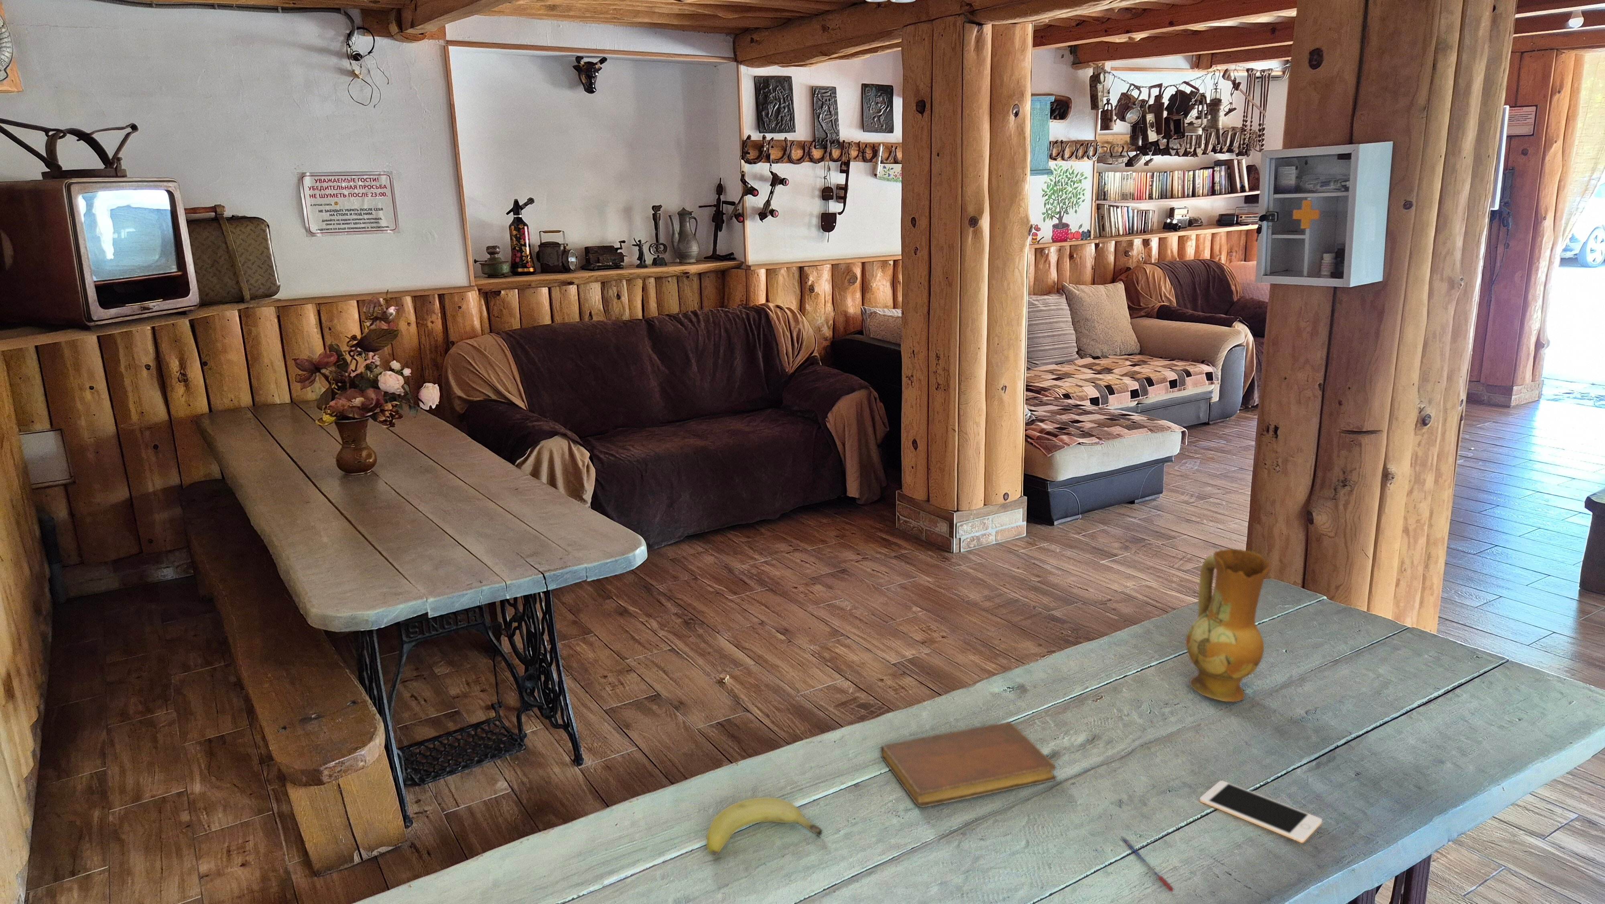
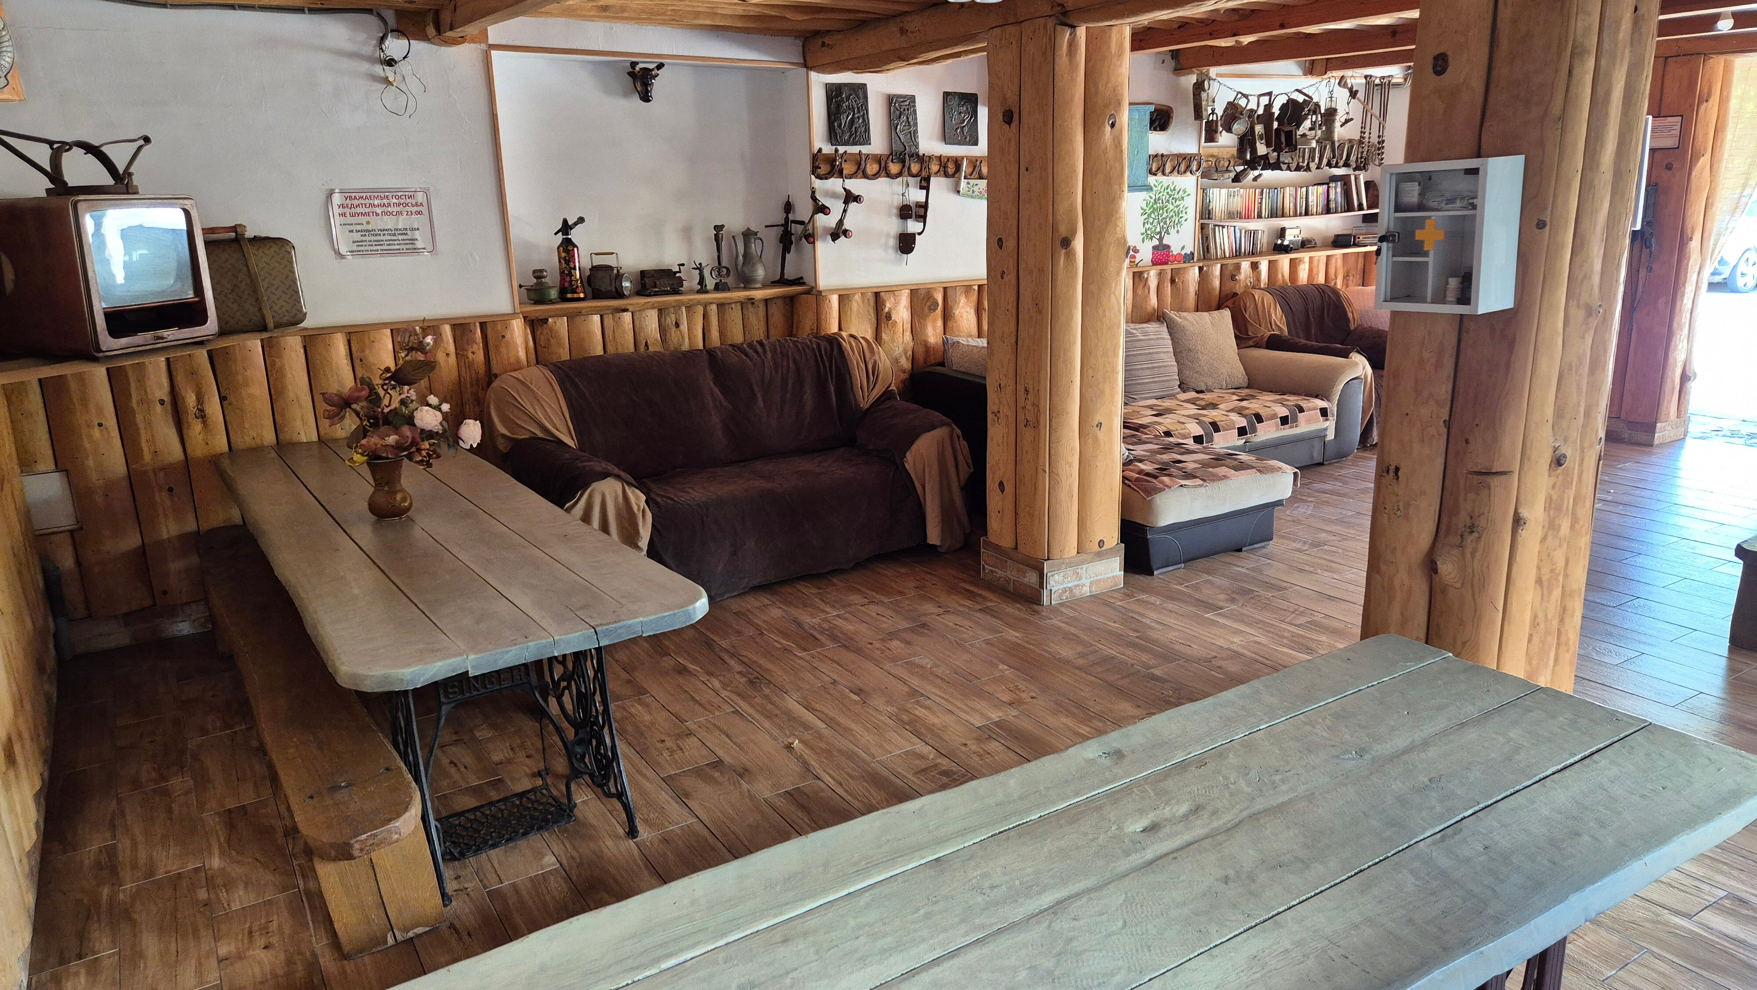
- ceramic jug [1185,548,1271,702]
- fruit [705,797,823,857]
- notebook [880,721,1057,808]
- pen [1119,836,1176,892]
- cell phone [1199,779,1323,843]
